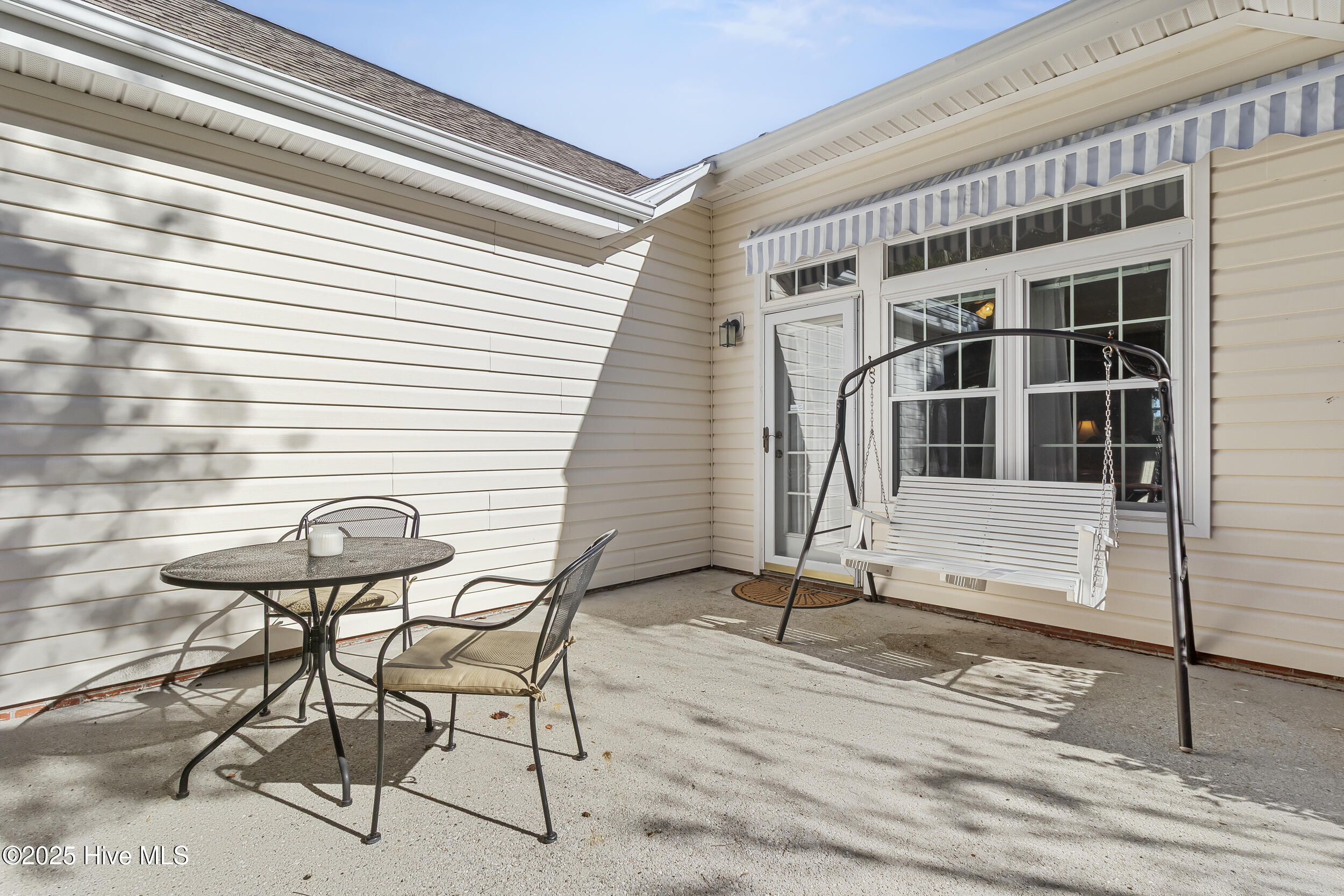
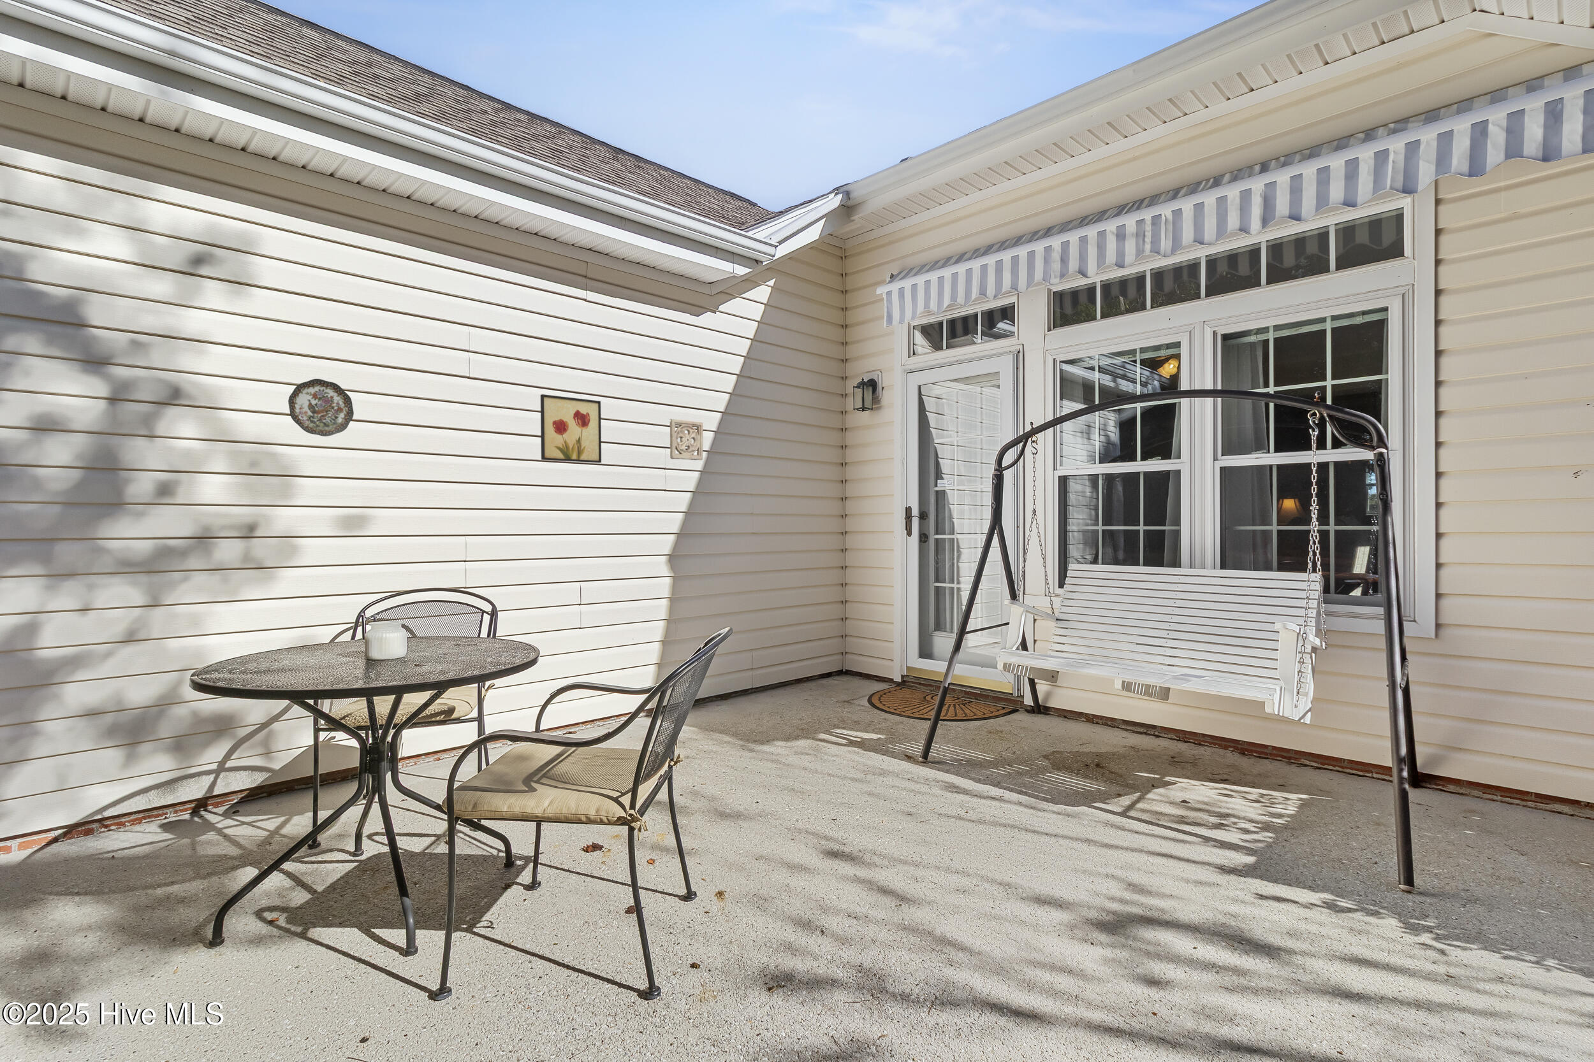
+ decorative plate [287,378,355,437]
+ wall ornament [669,418,704,461]
+ wall art [540,394,601,463]
